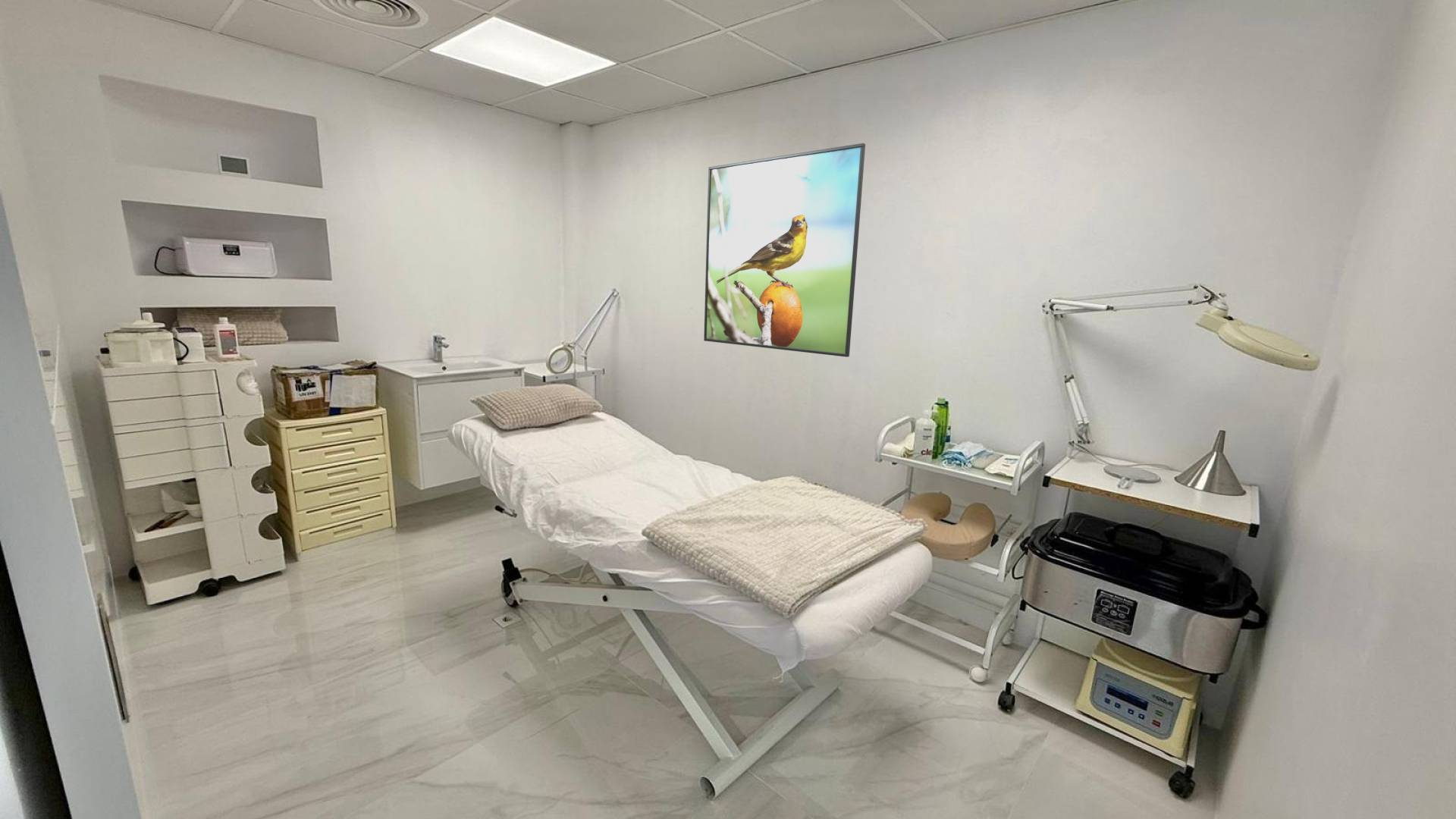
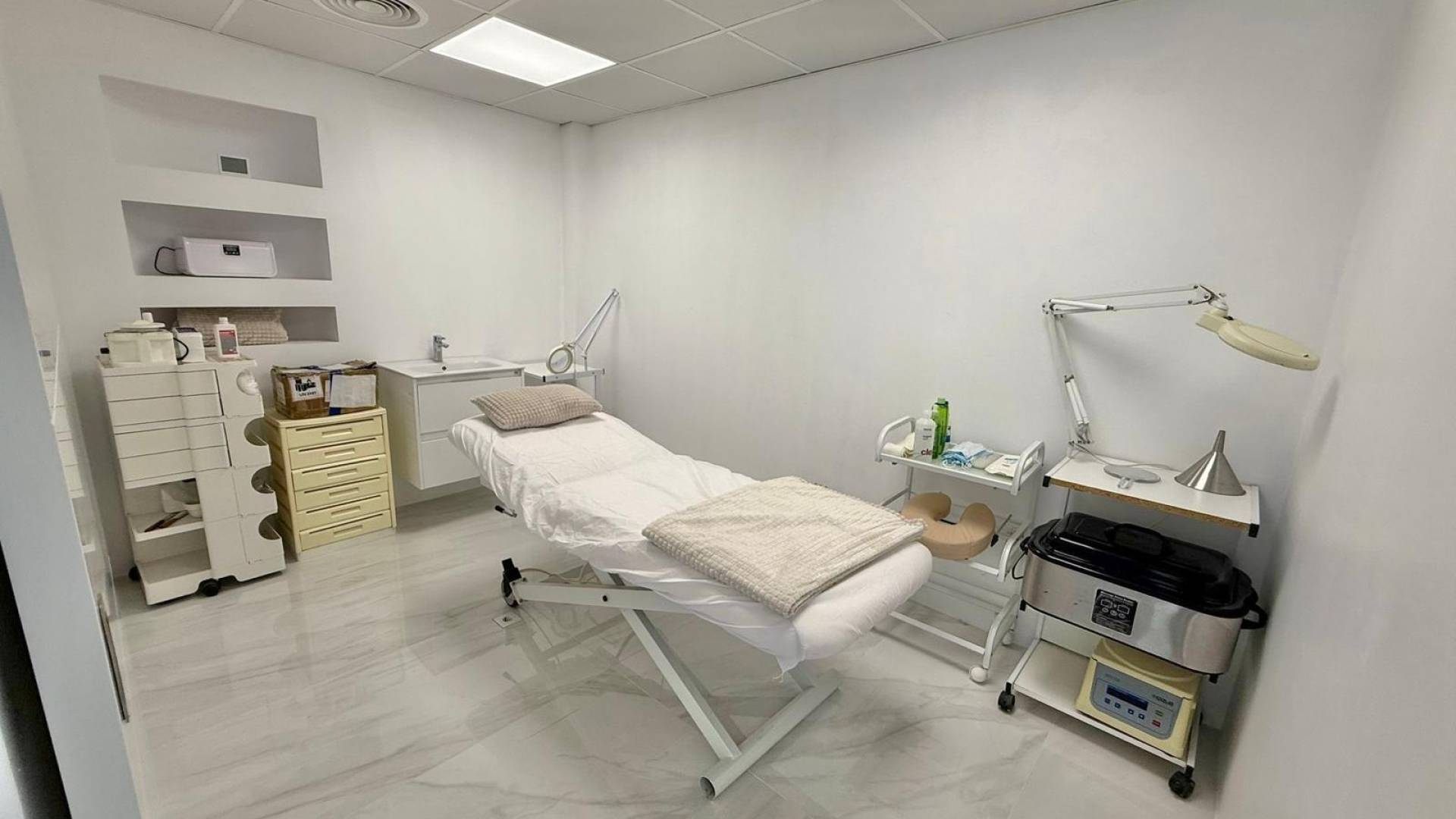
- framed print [703,143,866,358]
